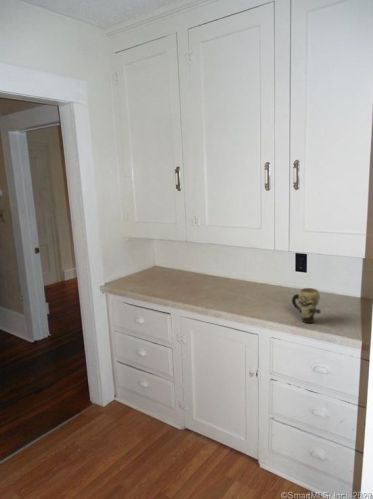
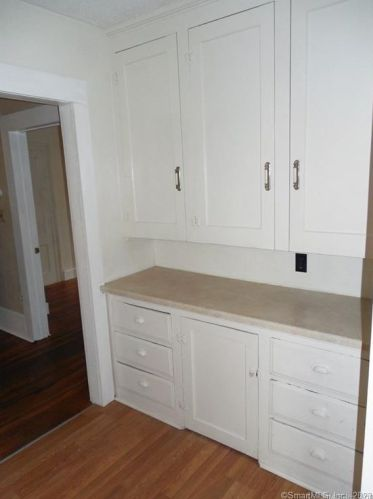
- mug [291,287,322,324]
